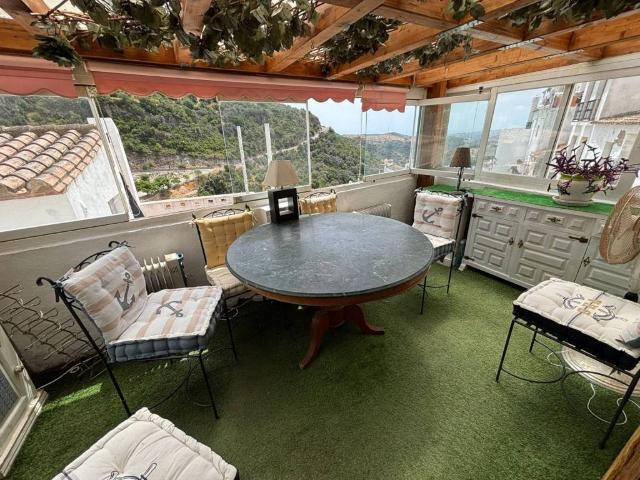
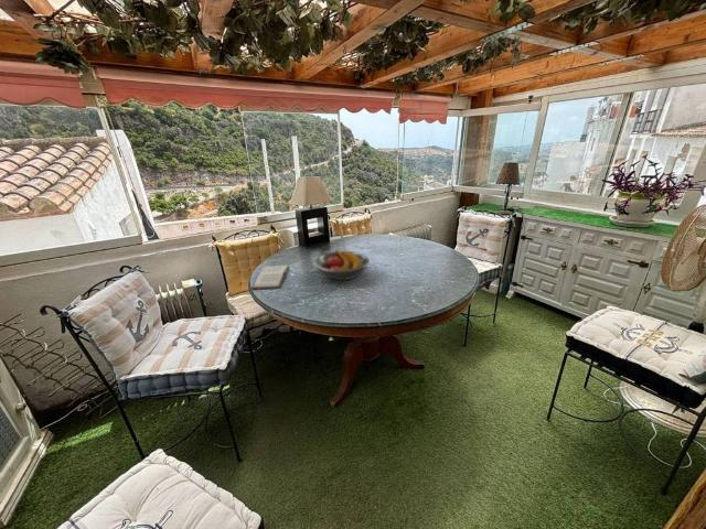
+ book [250,264,290,290]
+ fruit bowl [313,249,371,281]
